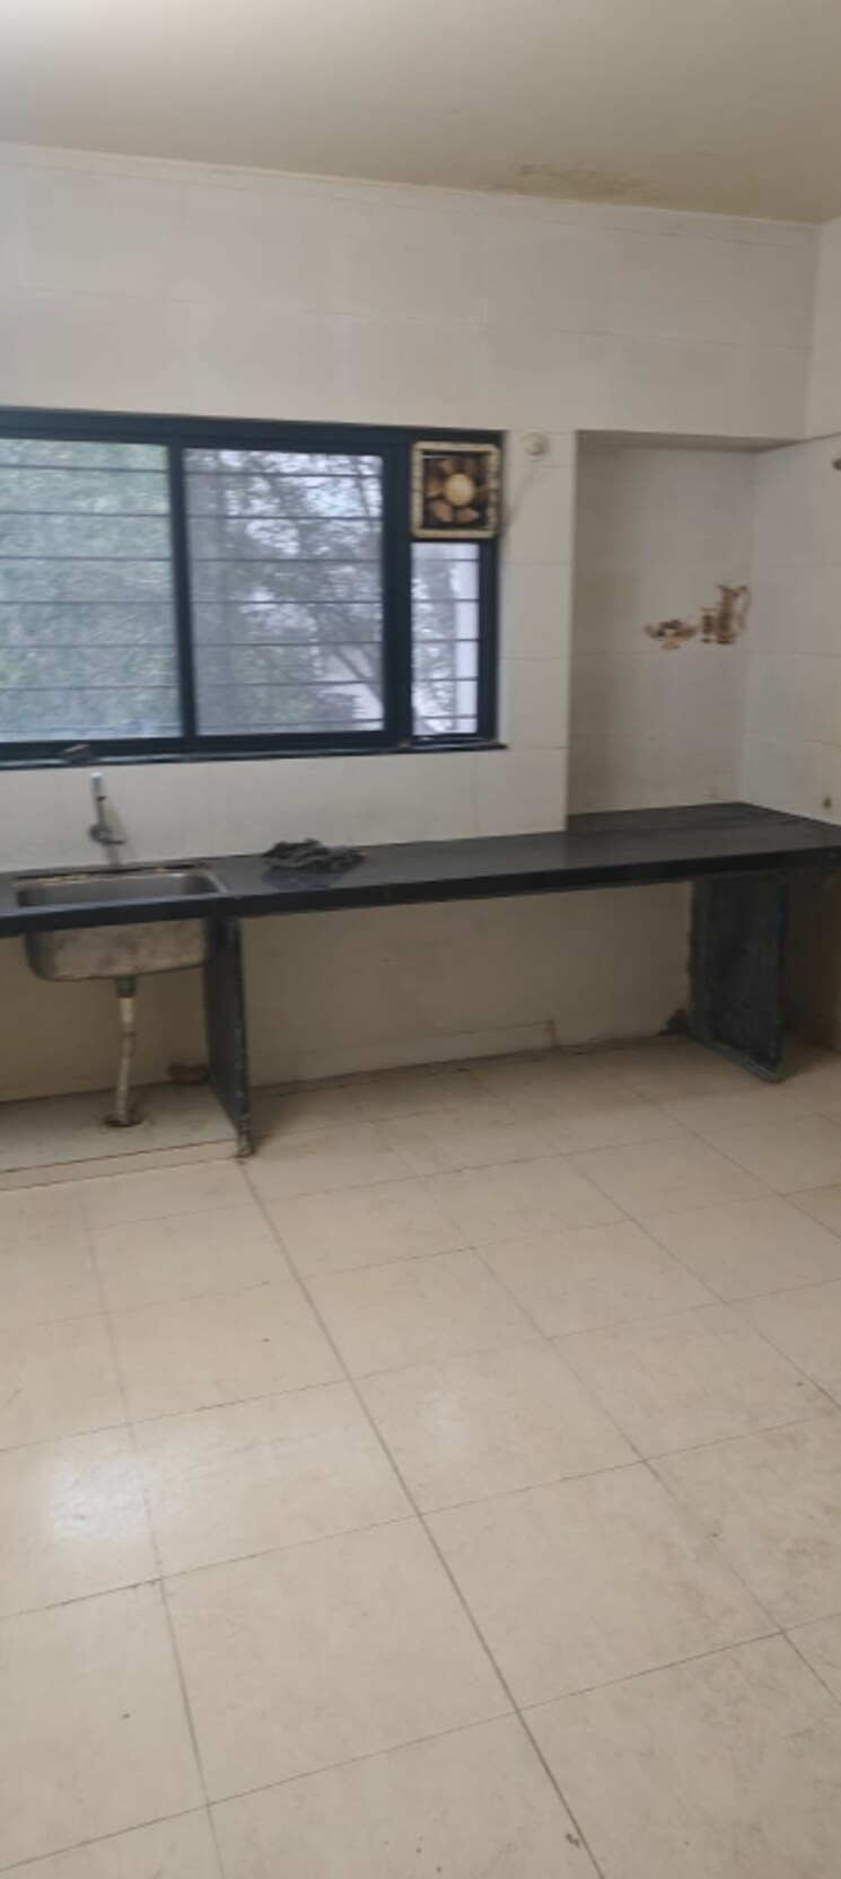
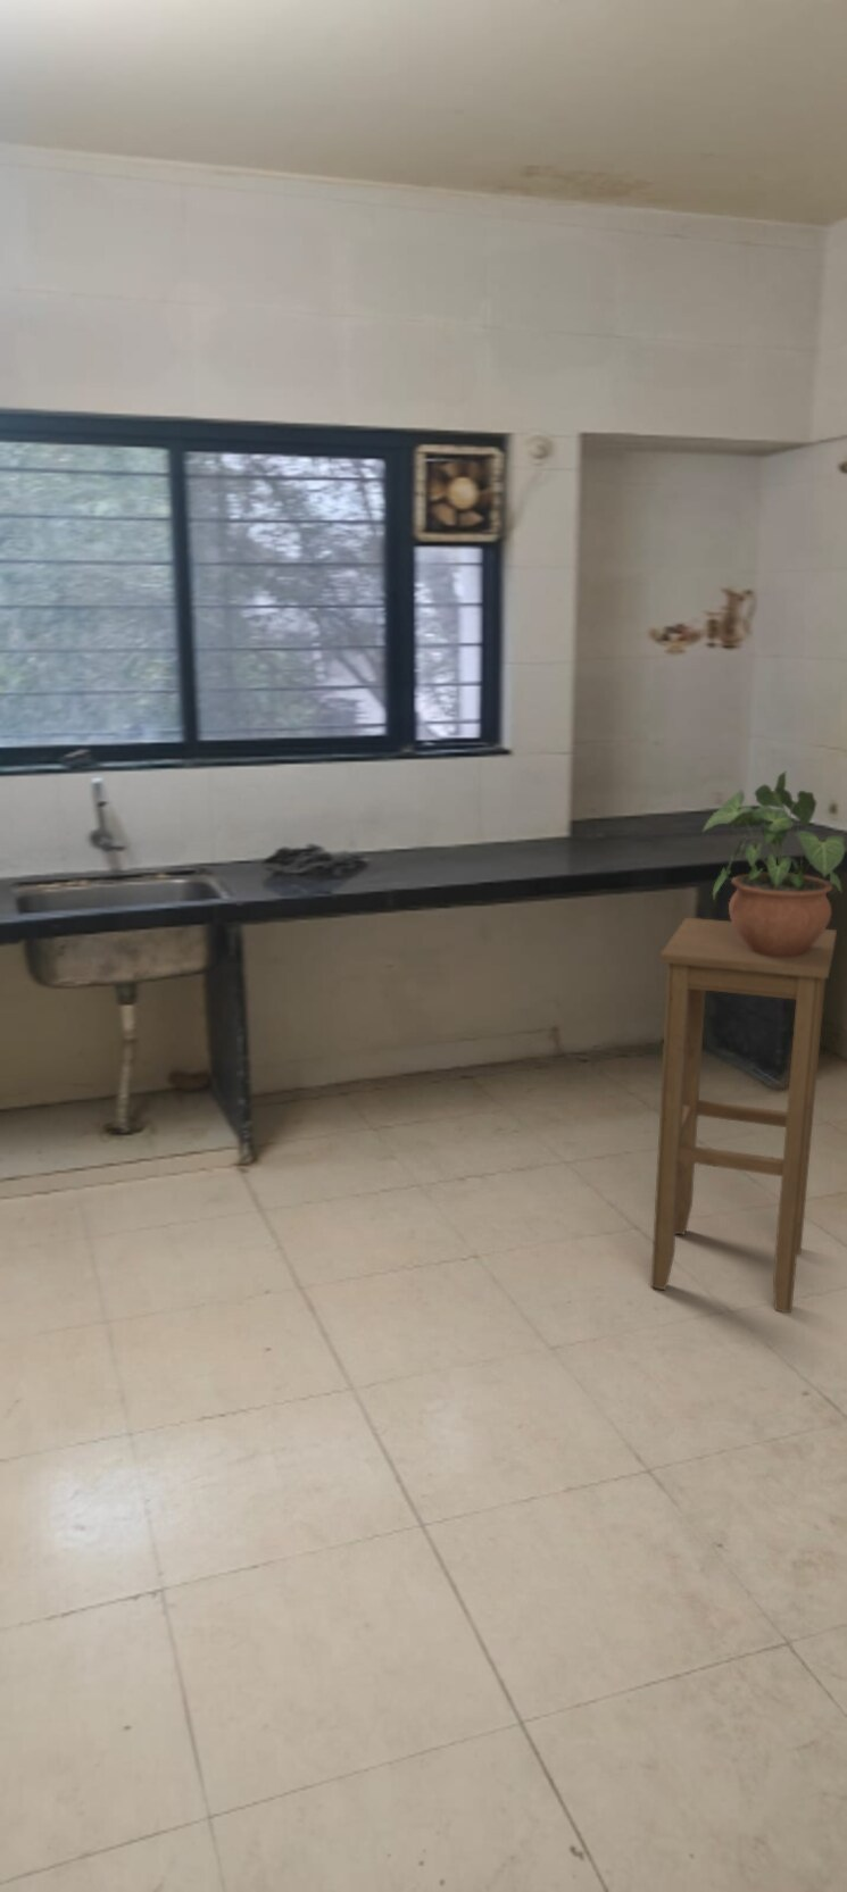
+ stool [649,917,837,1315]
+ potted plant [700,770,846,957]
